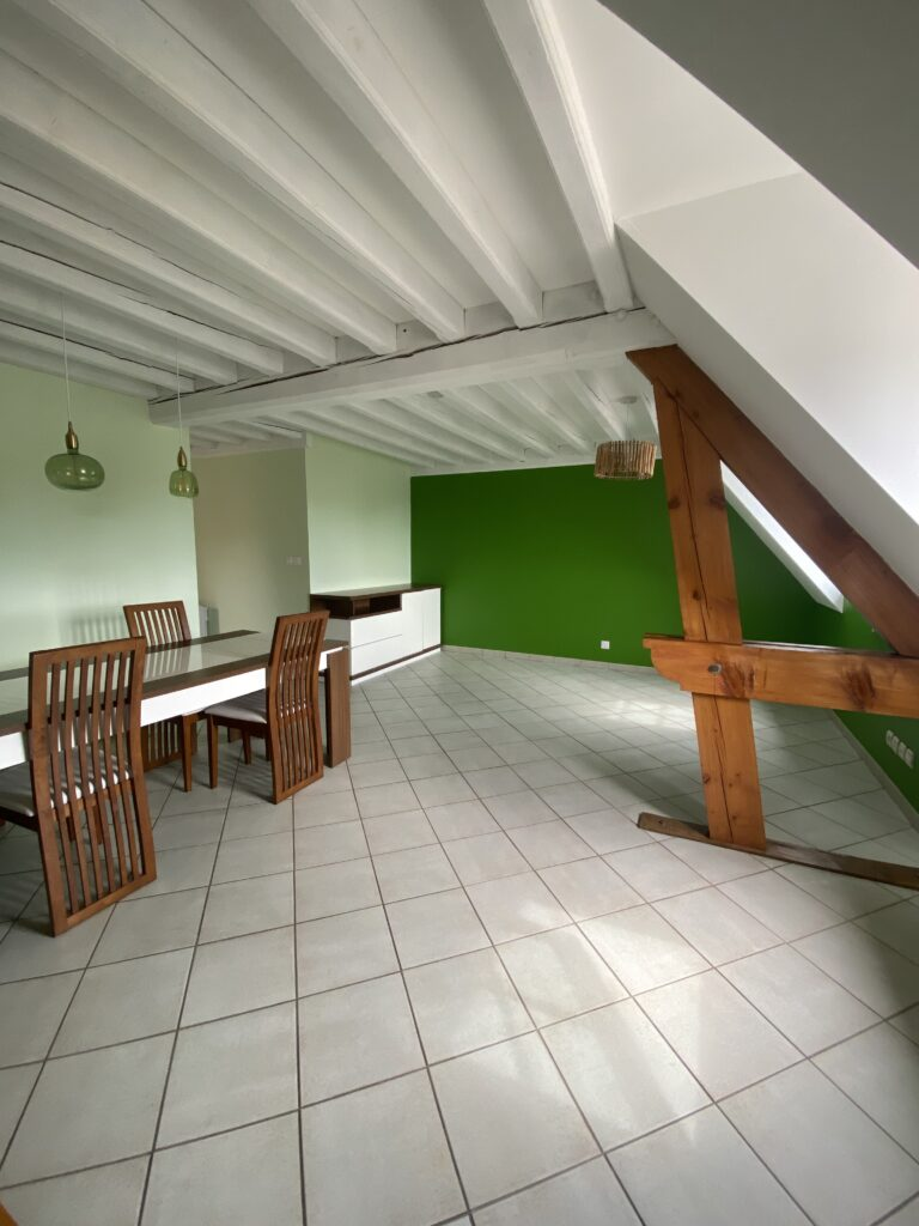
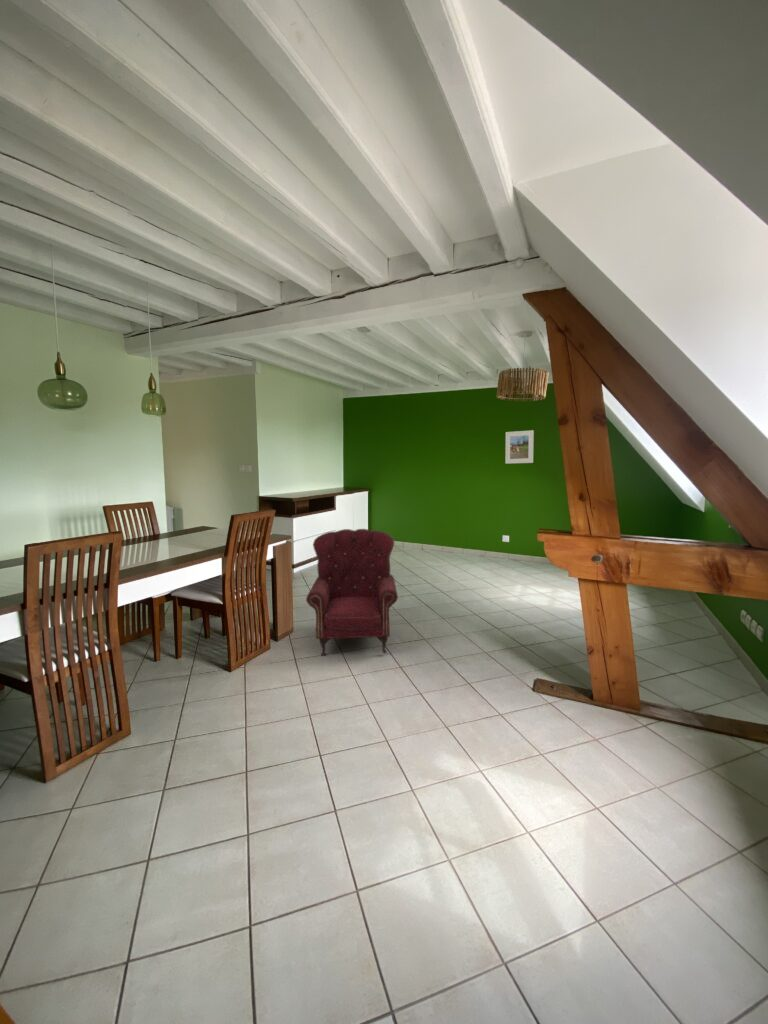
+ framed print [504,429,535,465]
+ armchair [305,528,399,657]
